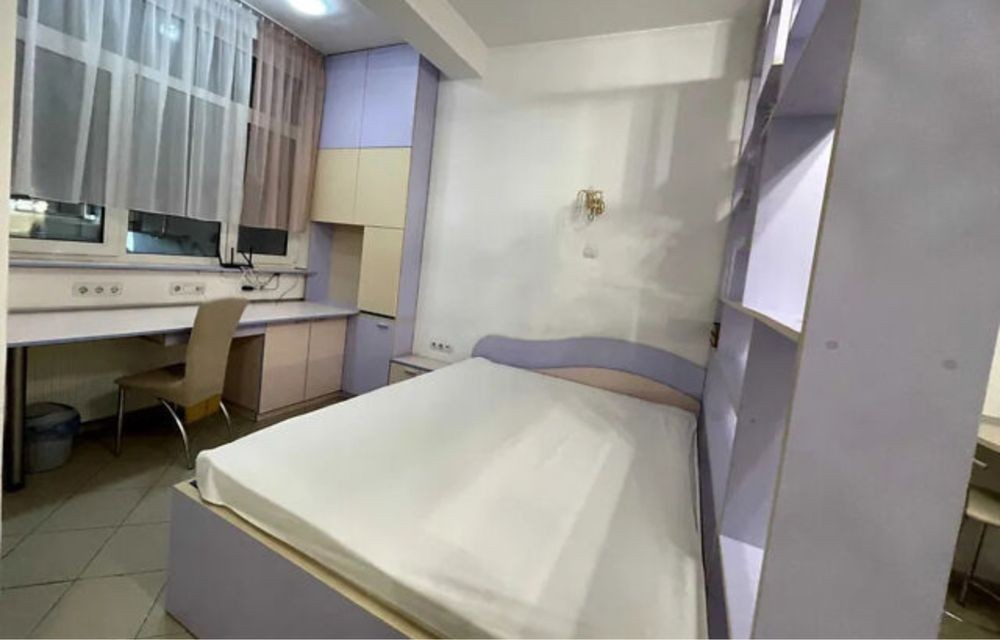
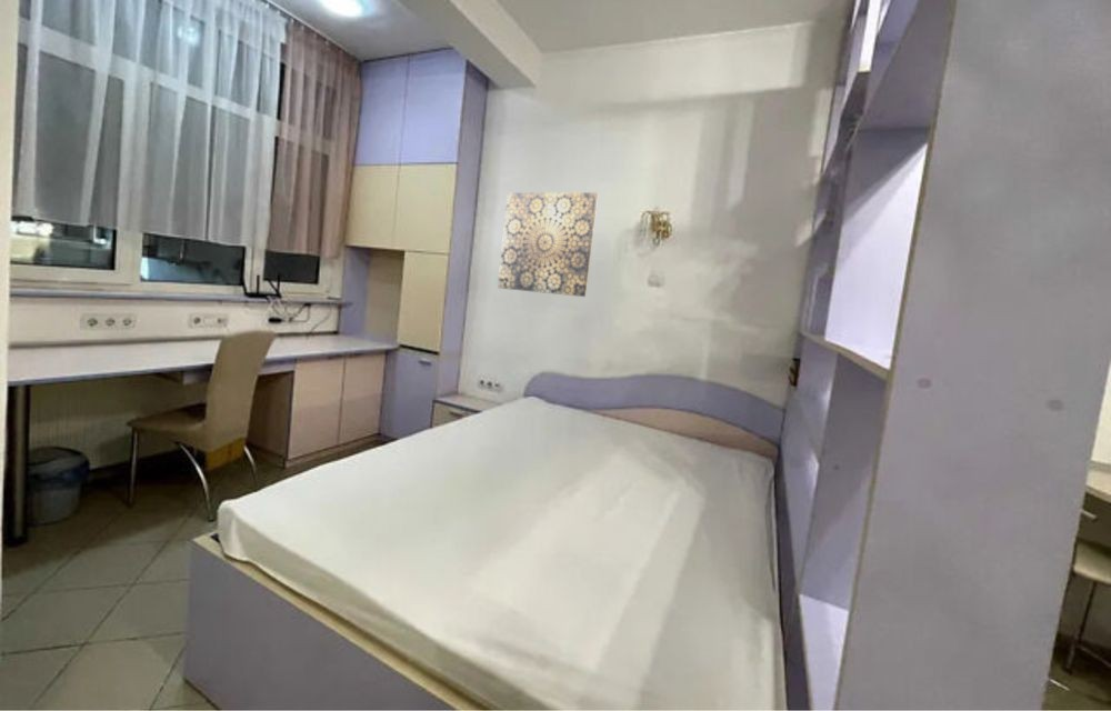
+ wall art [497,191,599,298]
